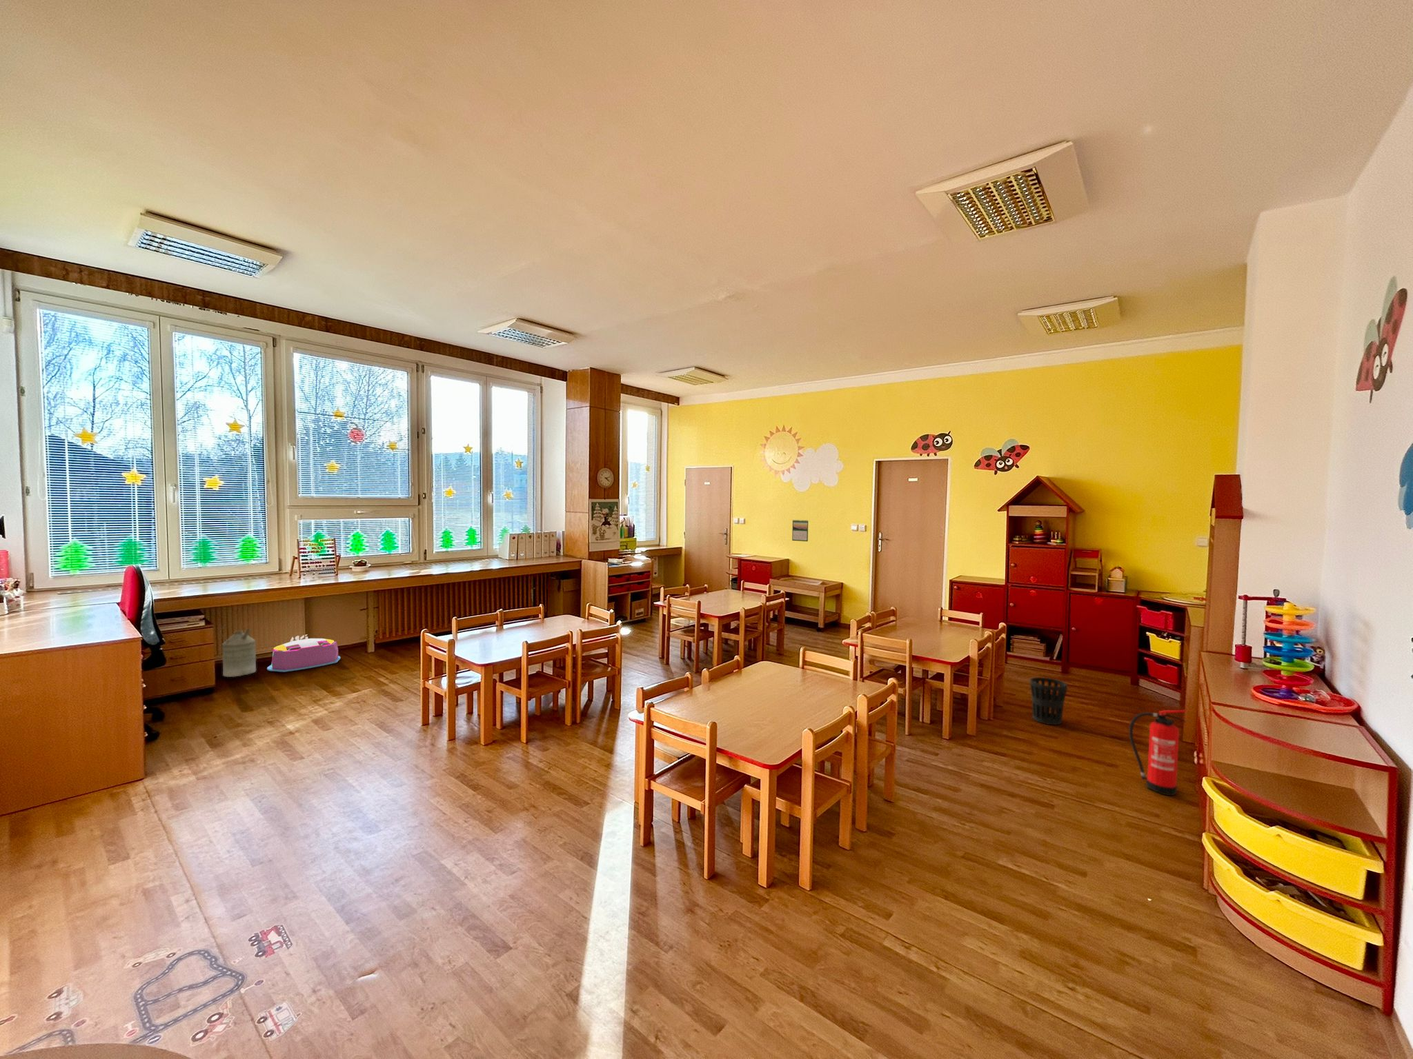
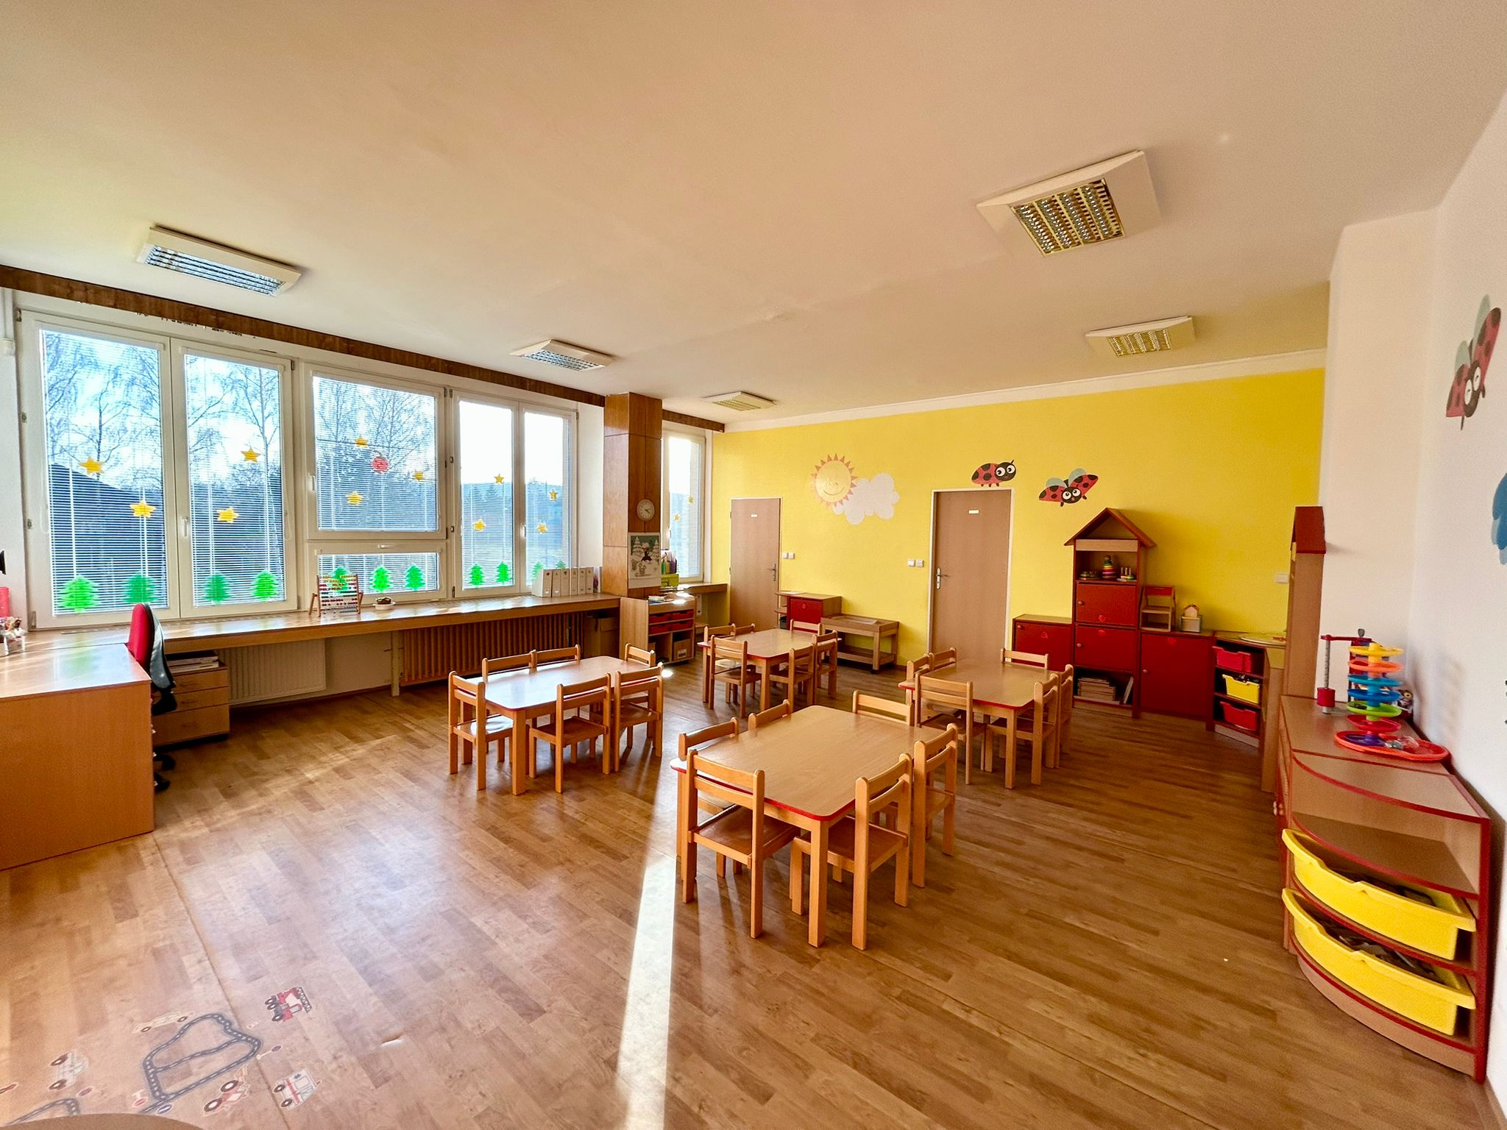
- fire extinguisher [1128,710,1187,796]
- storage bin [266,634,340,673]
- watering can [220,625,257,677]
- calendar [791,519,809,542]
- wastebasket [1029,676,1068,725]
